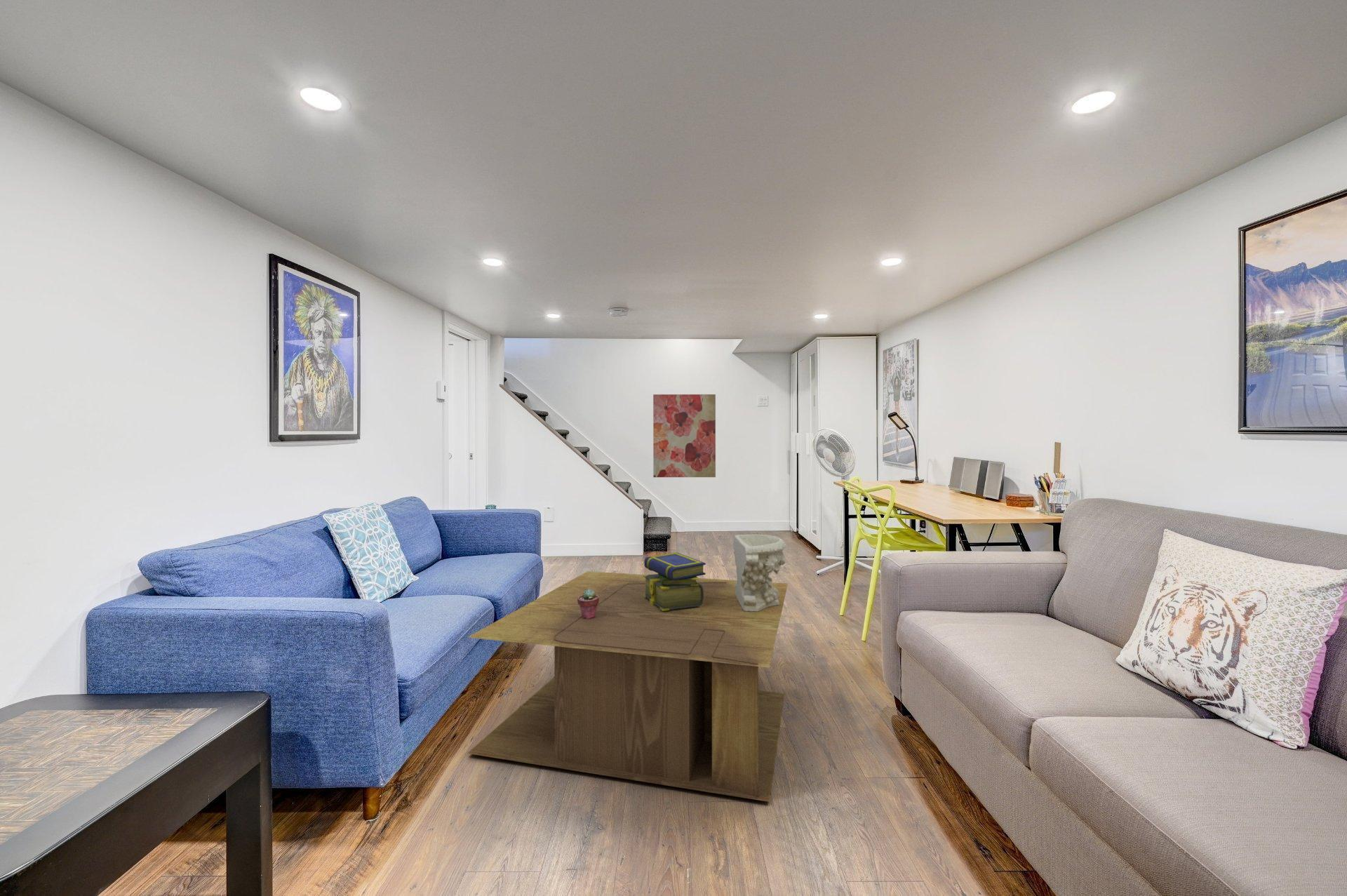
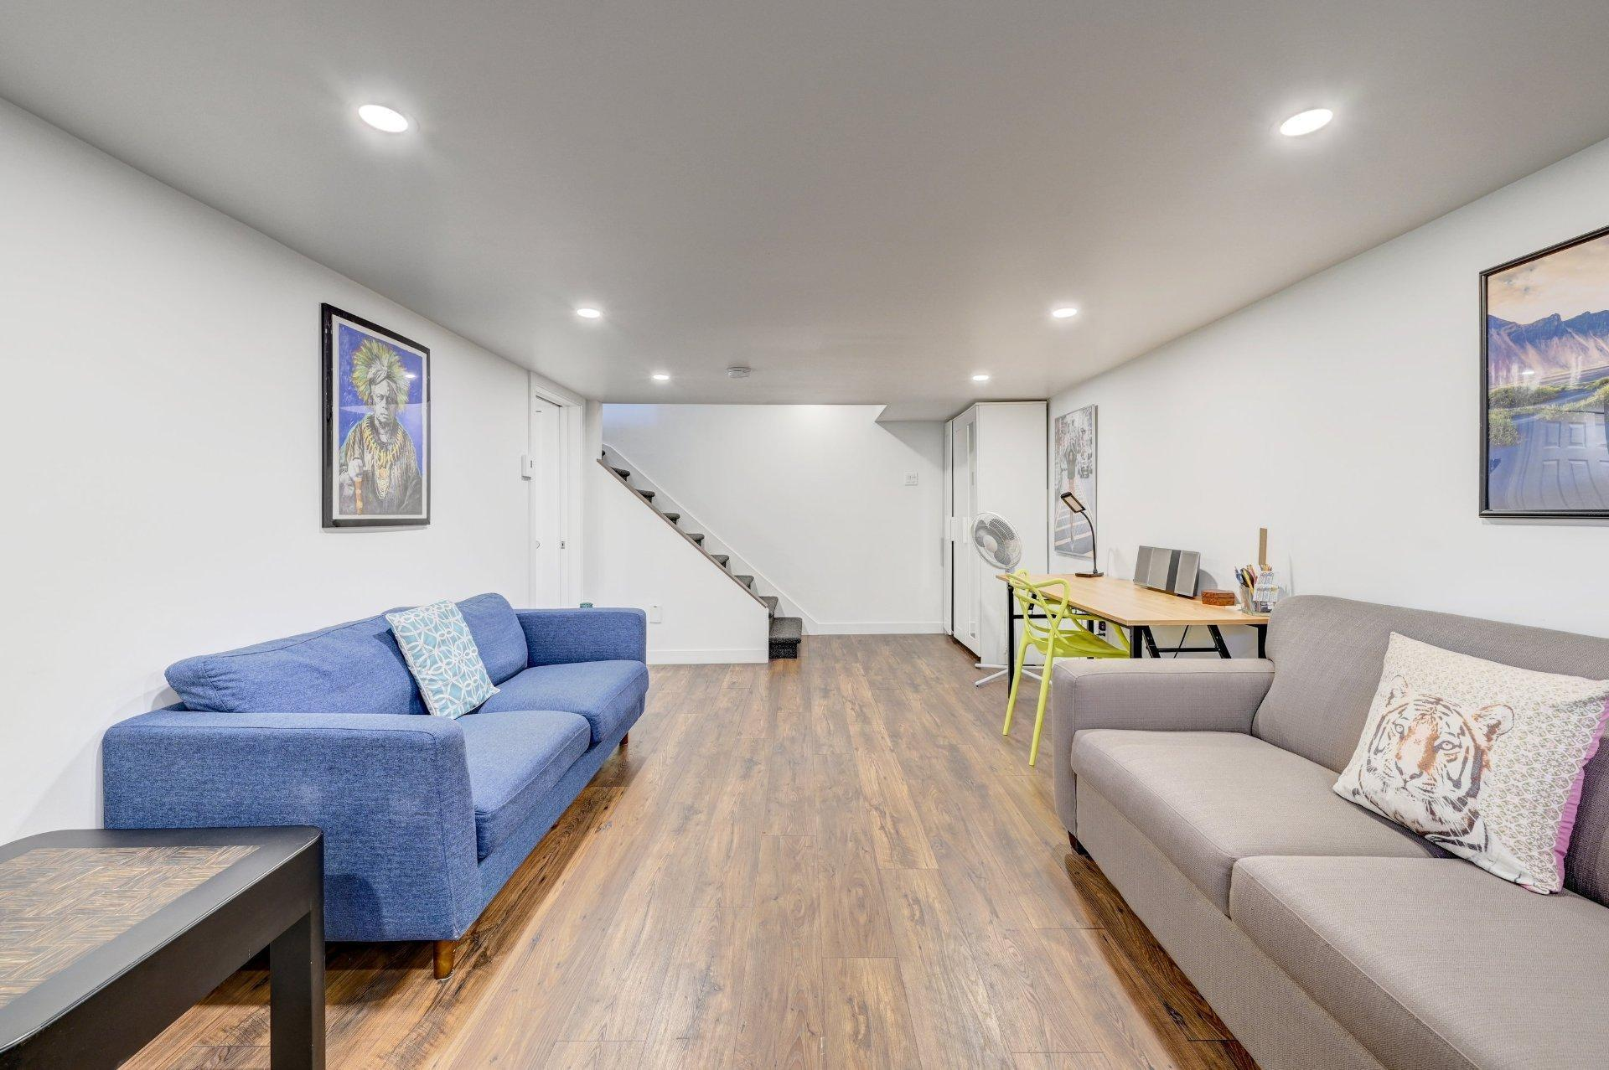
- stack of books [643,552,706,611]
- coffee table [467,570,789,803]
- decorative bowl [732,534,787,612]
- potted succulent [577,589,599,620]
- wall art [652,394,716,478]
